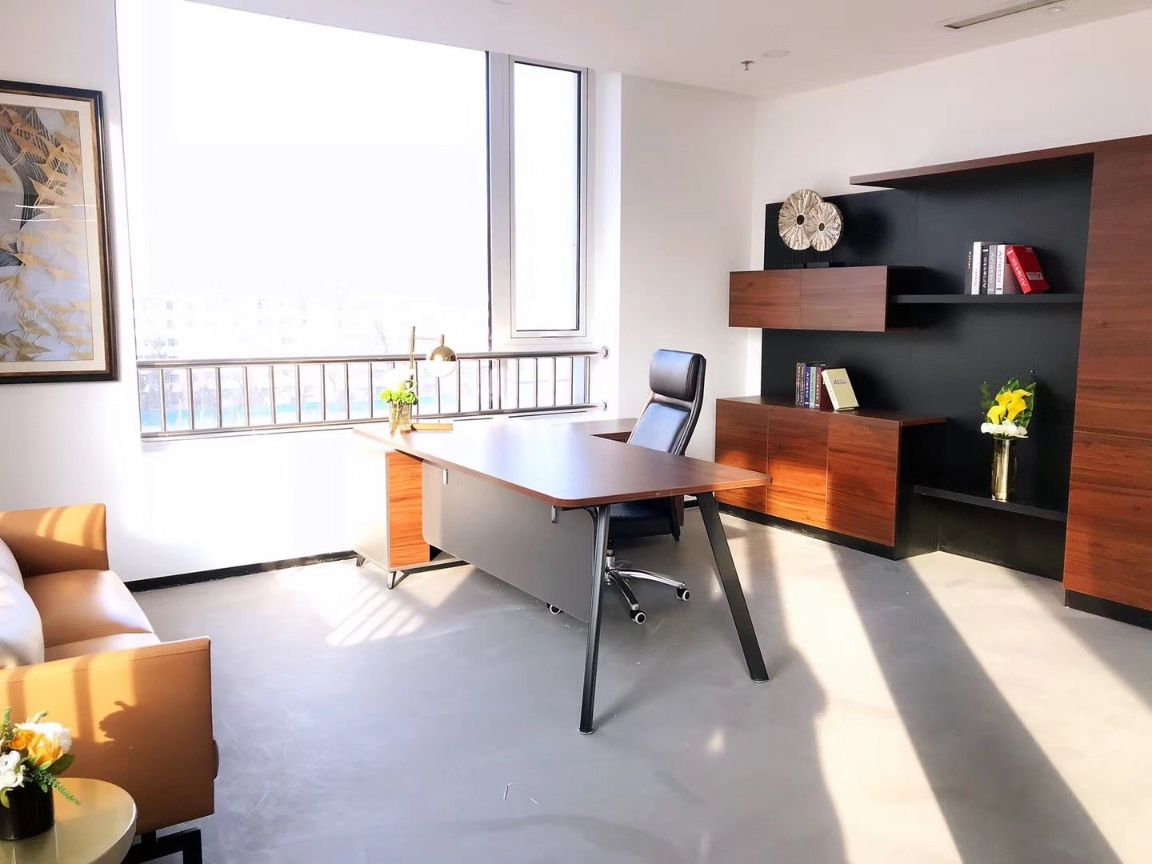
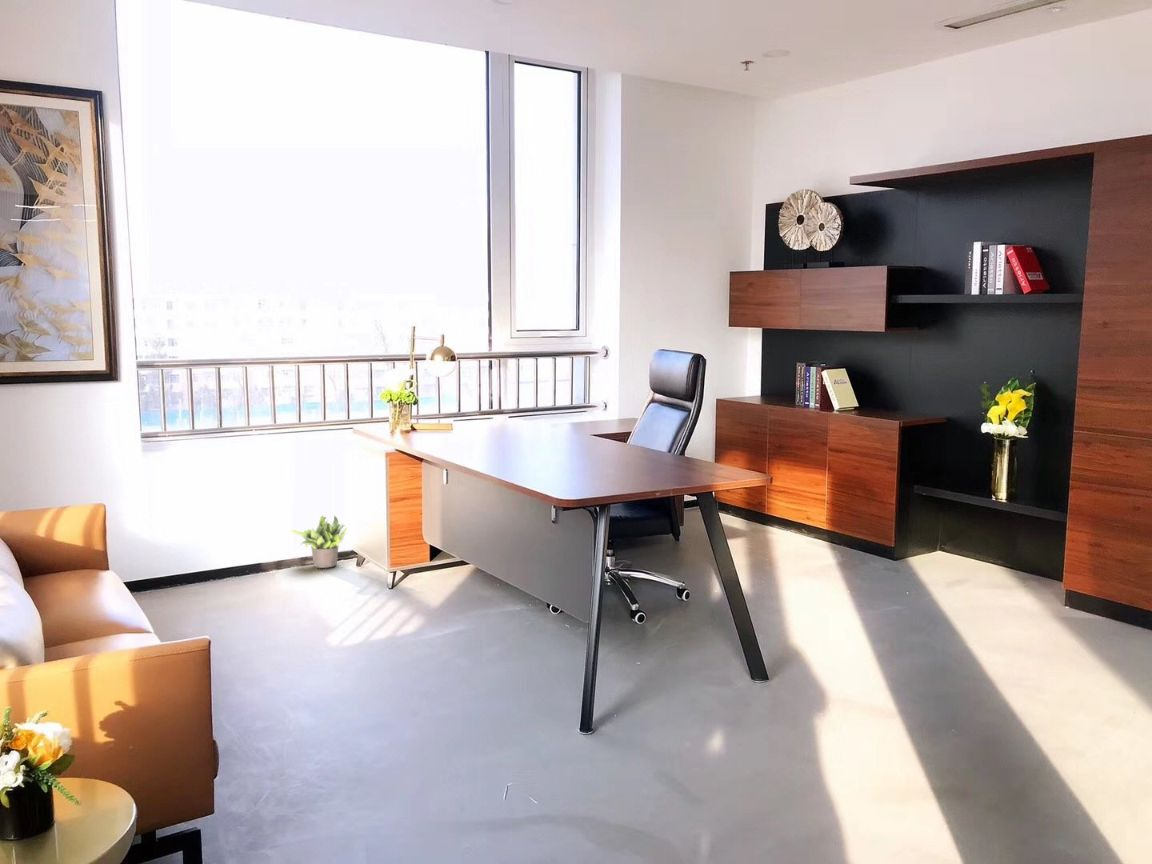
+ potted plant [289,514,348,569]
